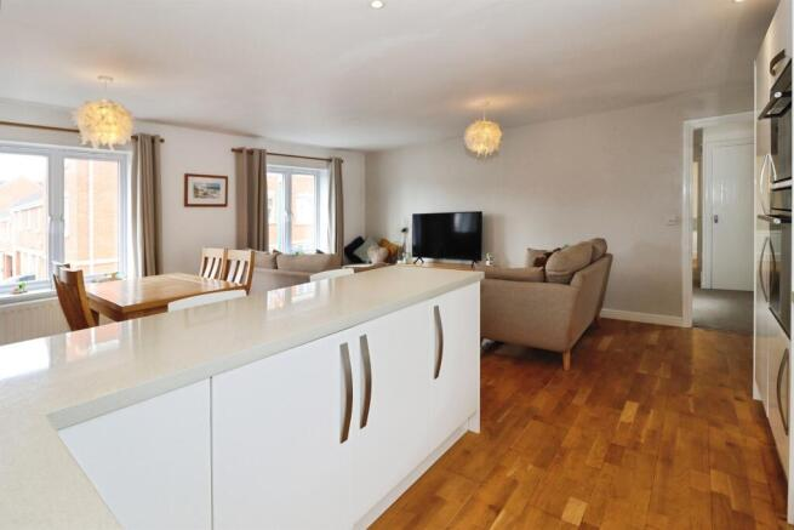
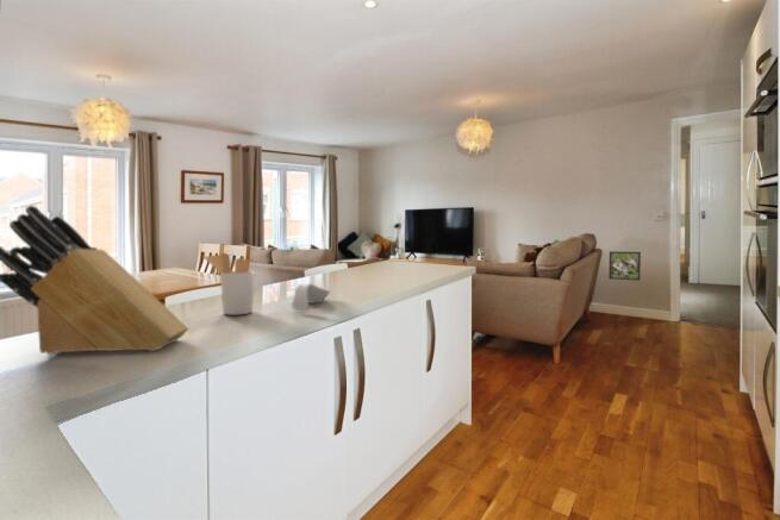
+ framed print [607,250,642,282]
+ spoon rest [292,282,331,311]
+ utensil holder [202,251,256,315]
+ knife block [0,205,189,356]
